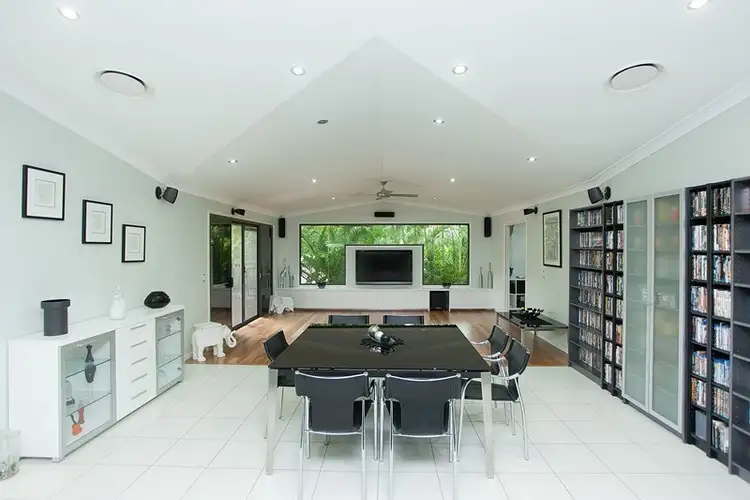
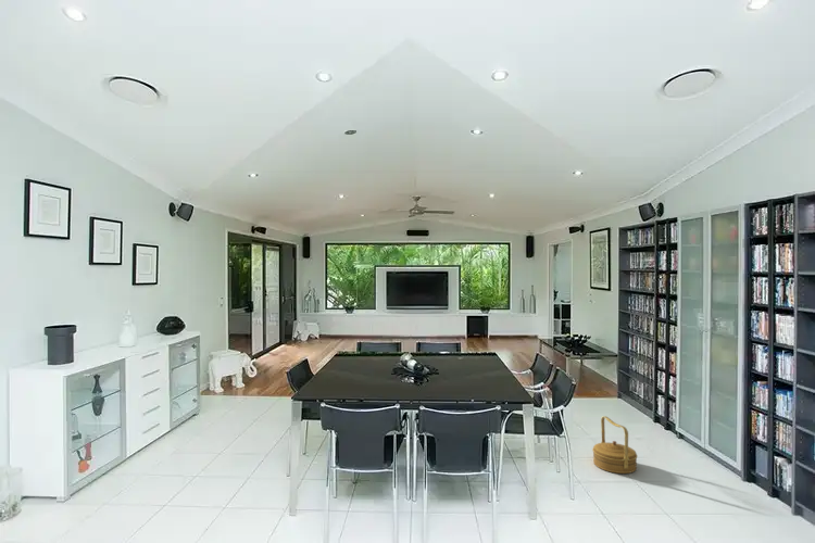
+ basket [591,415,638,475]
